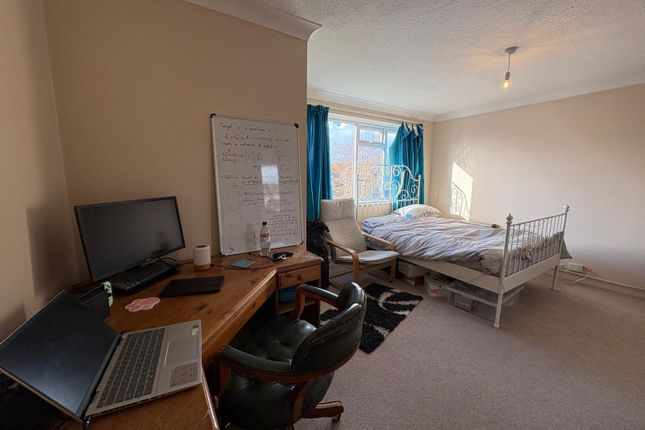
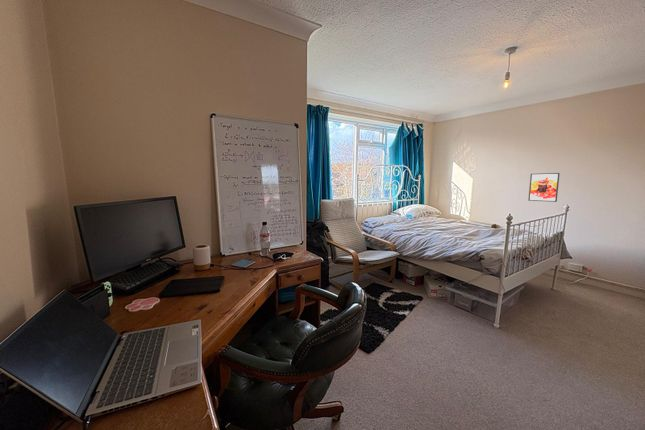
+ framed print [527,172,561,203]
